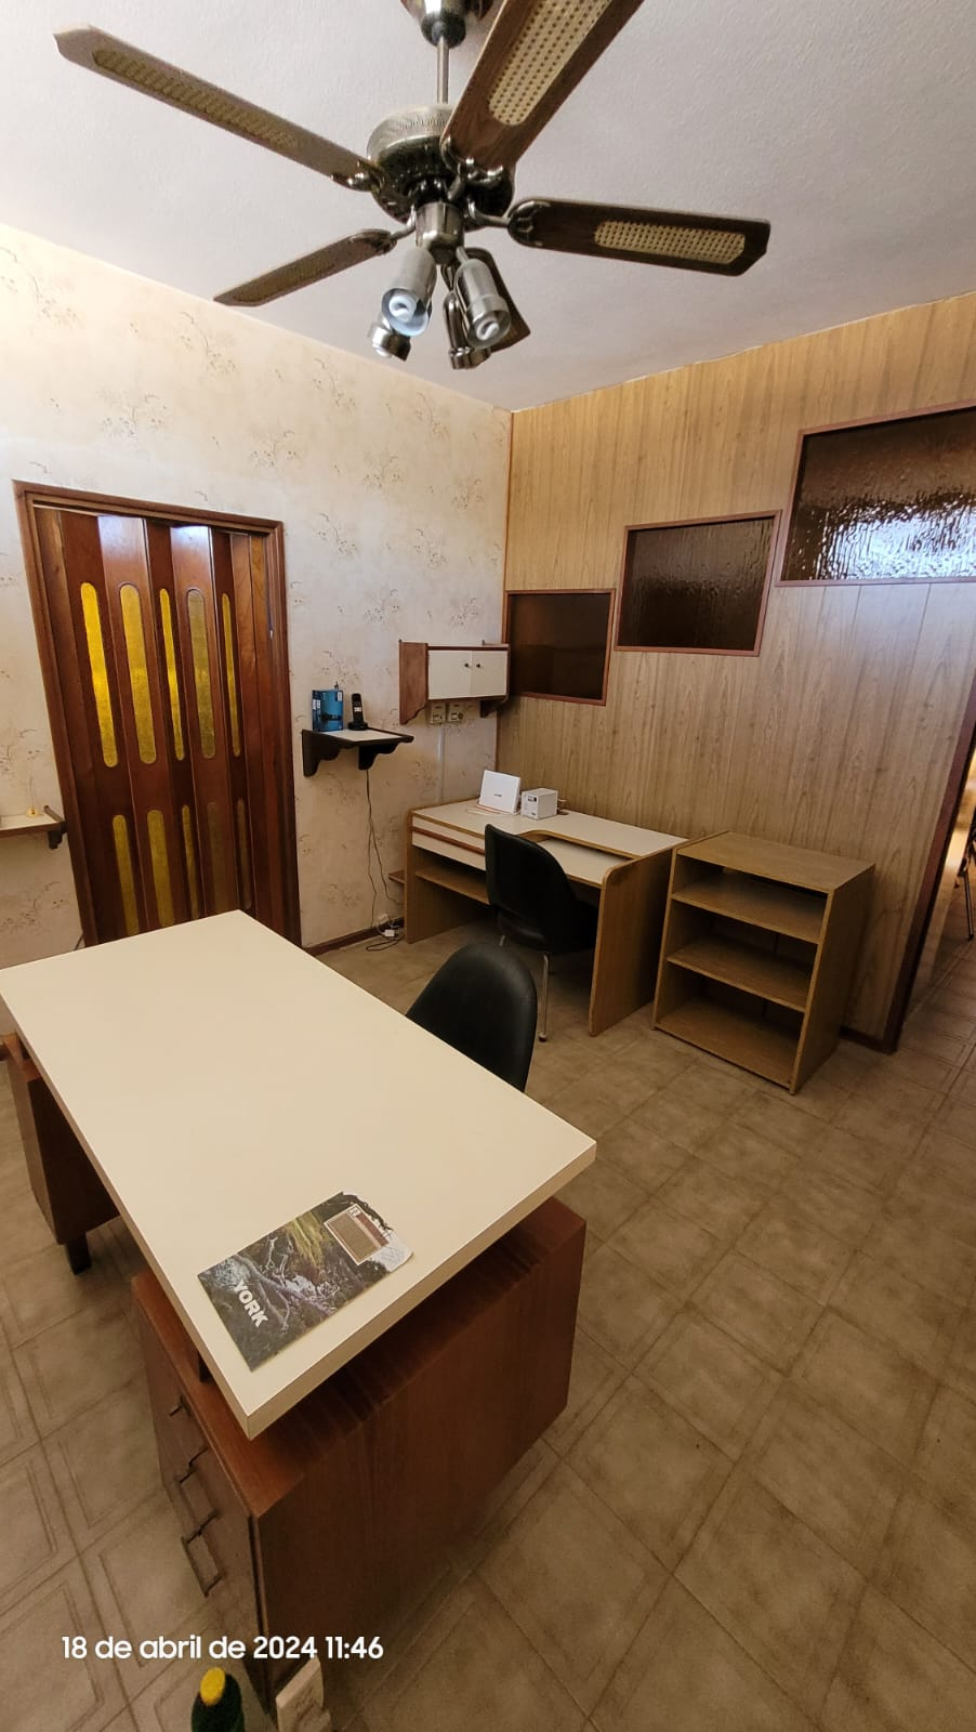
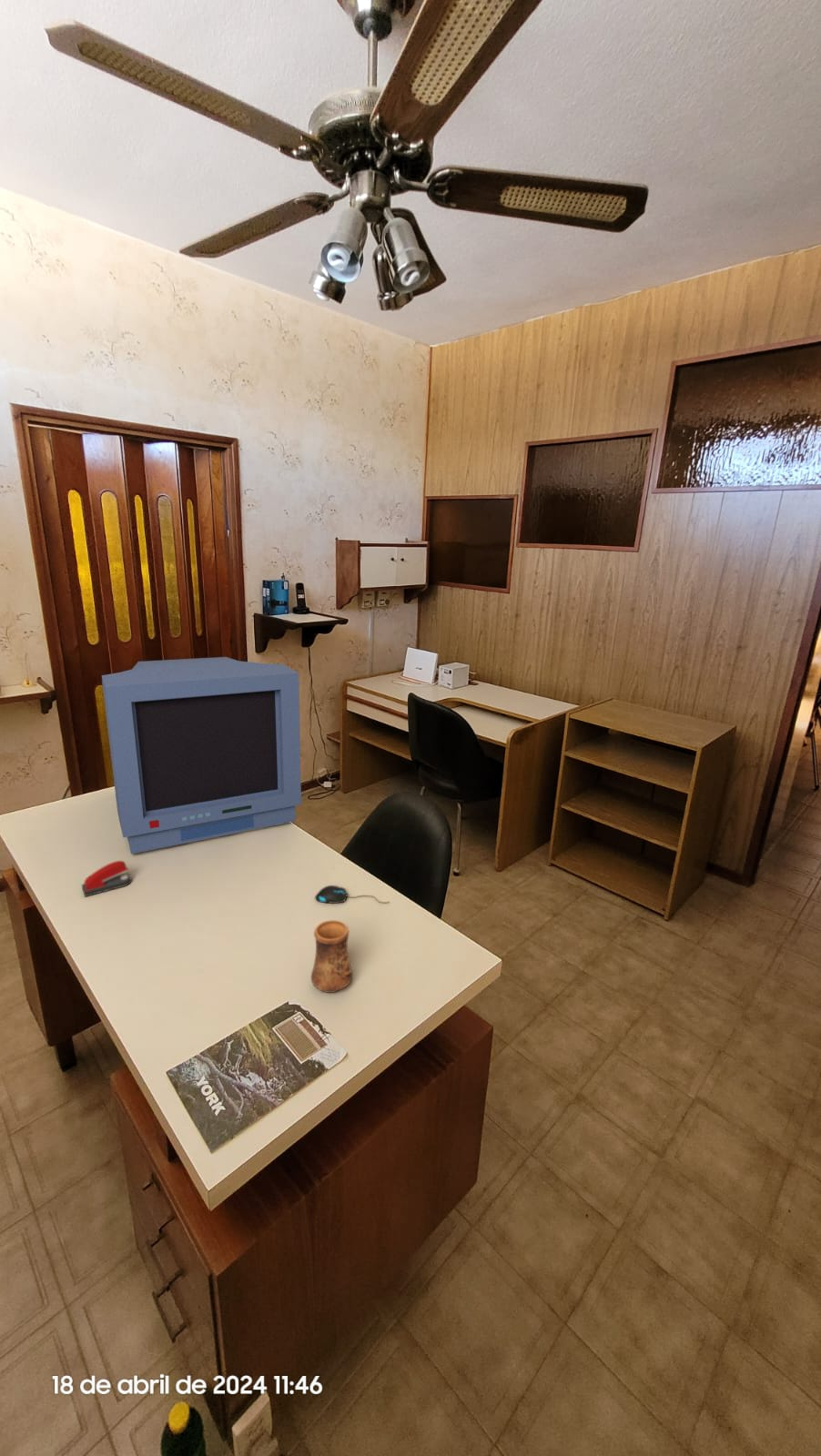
+ monitor [101,656,302,854]
+ stapler [81,860,132,897]
+ cup [310,919,353,994]
+ mouse [314,885,390,905]
